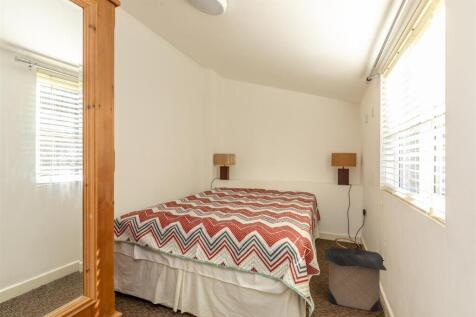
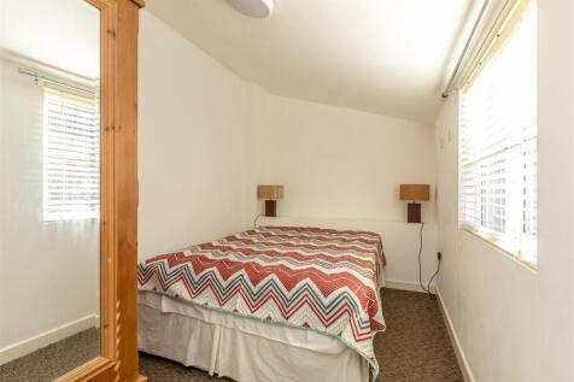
- laundry hamper [323,236,387,313]
